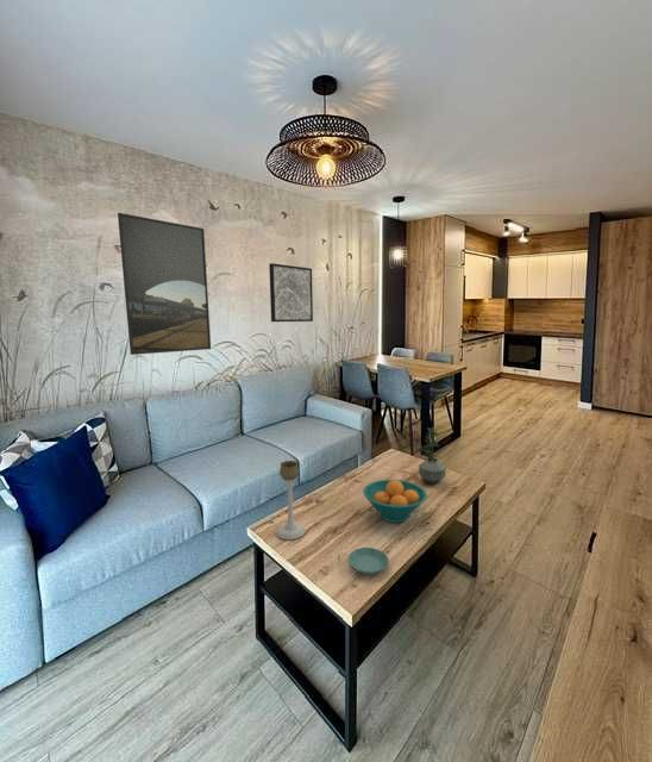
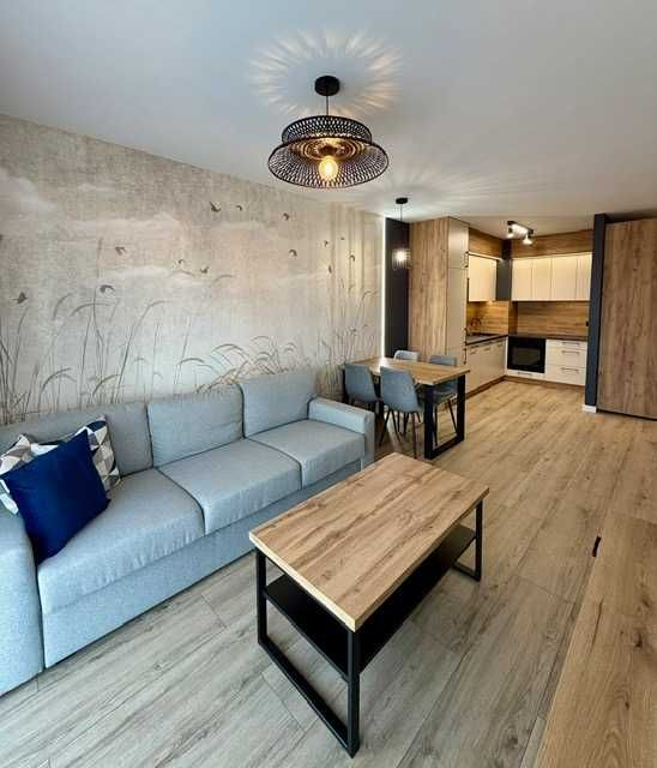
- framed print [117,212,212,356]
- candle holder [275,460,307,541]
- wall art [268,262,314,323]
- saucer [347,546,390,576]
- fruit bowl [362,479,428,524]
- potted plant [416,426,446,486]
